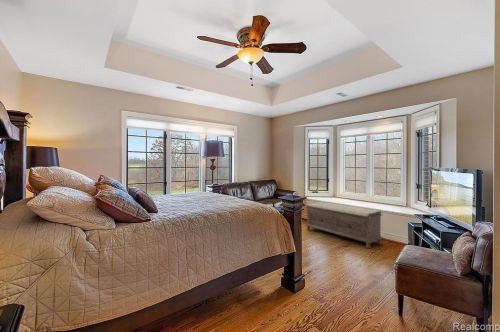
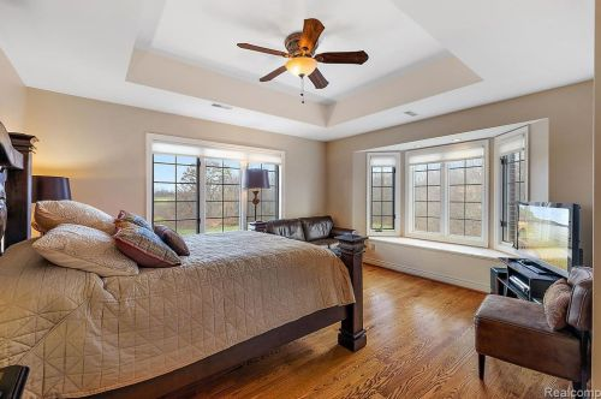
- bench [304,201,384,249]
